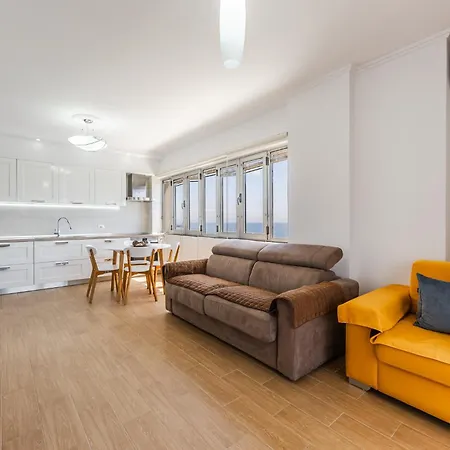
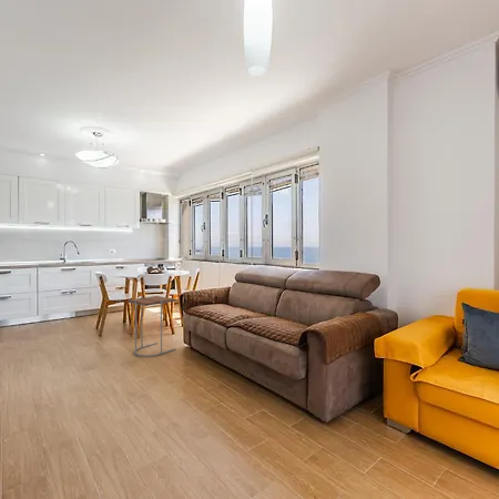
+ side table [126,295,176,358]
